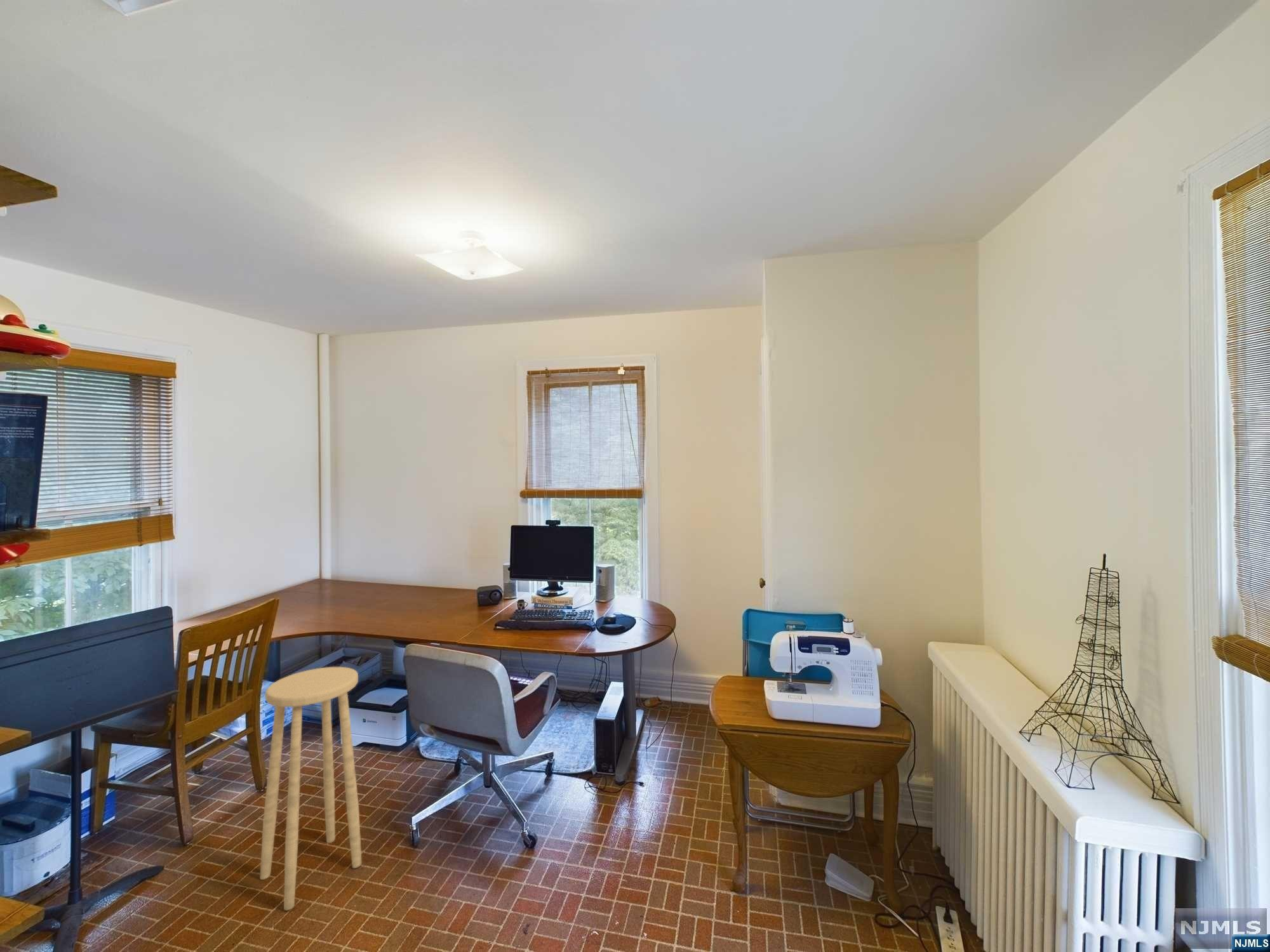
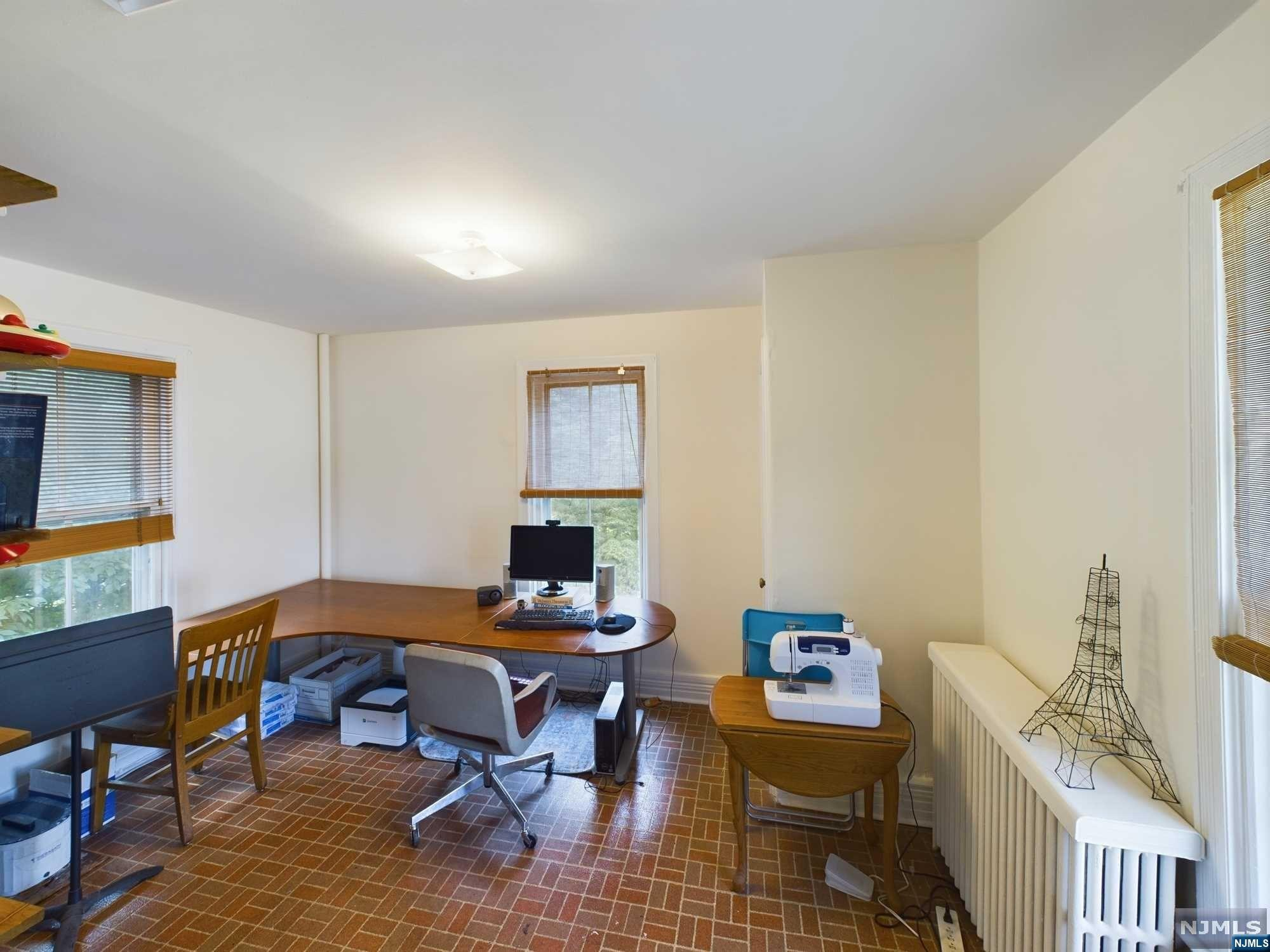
- stool [259,666,363,911]
